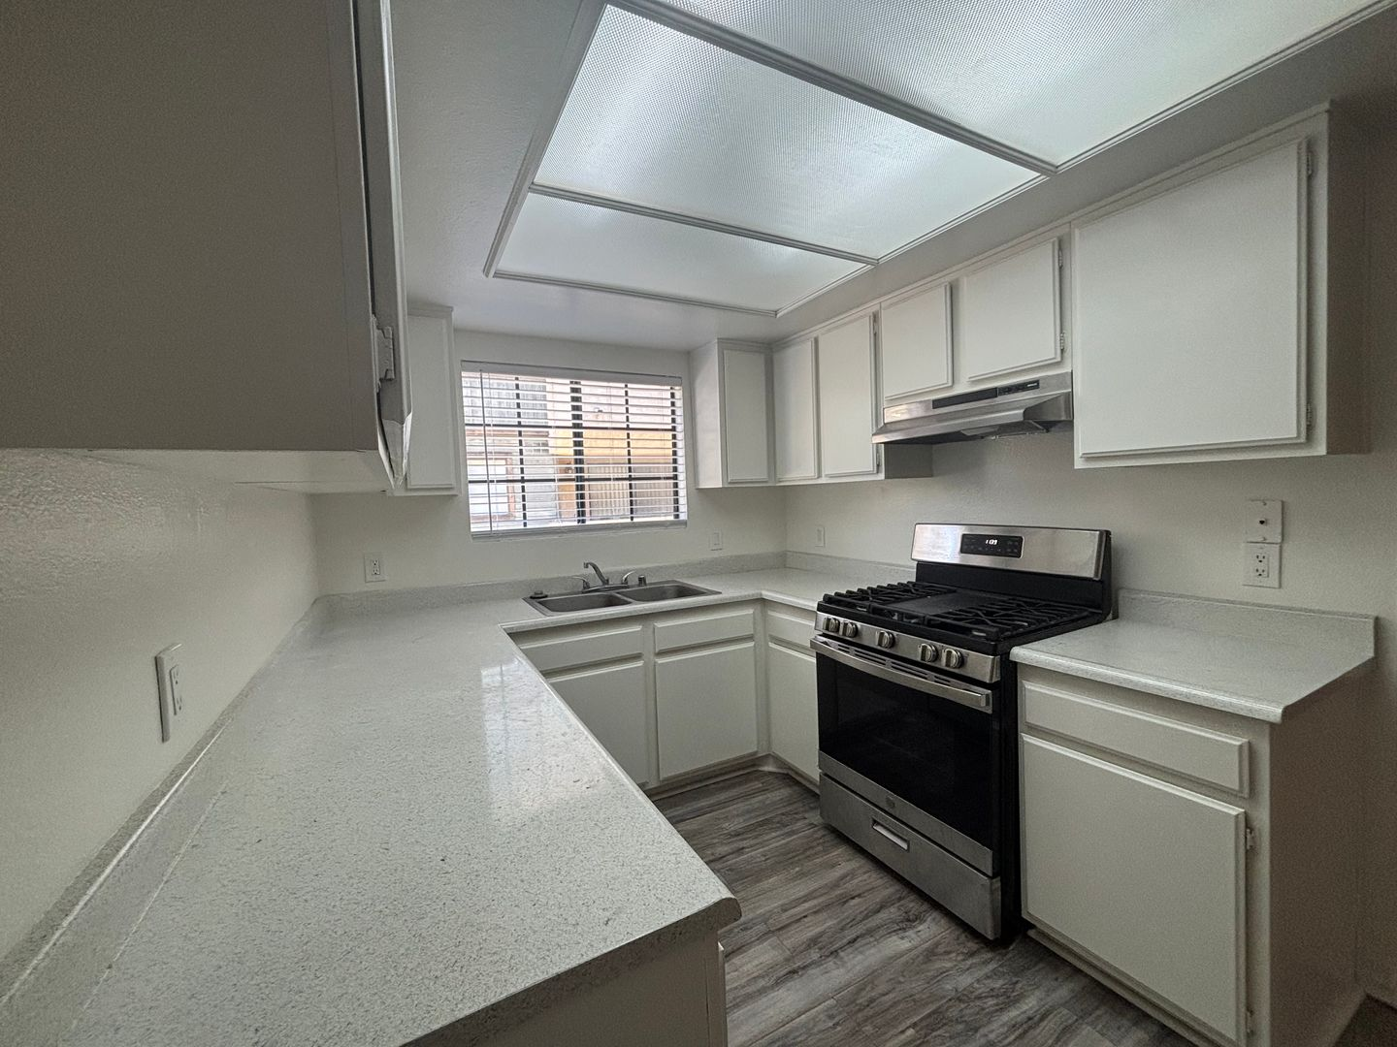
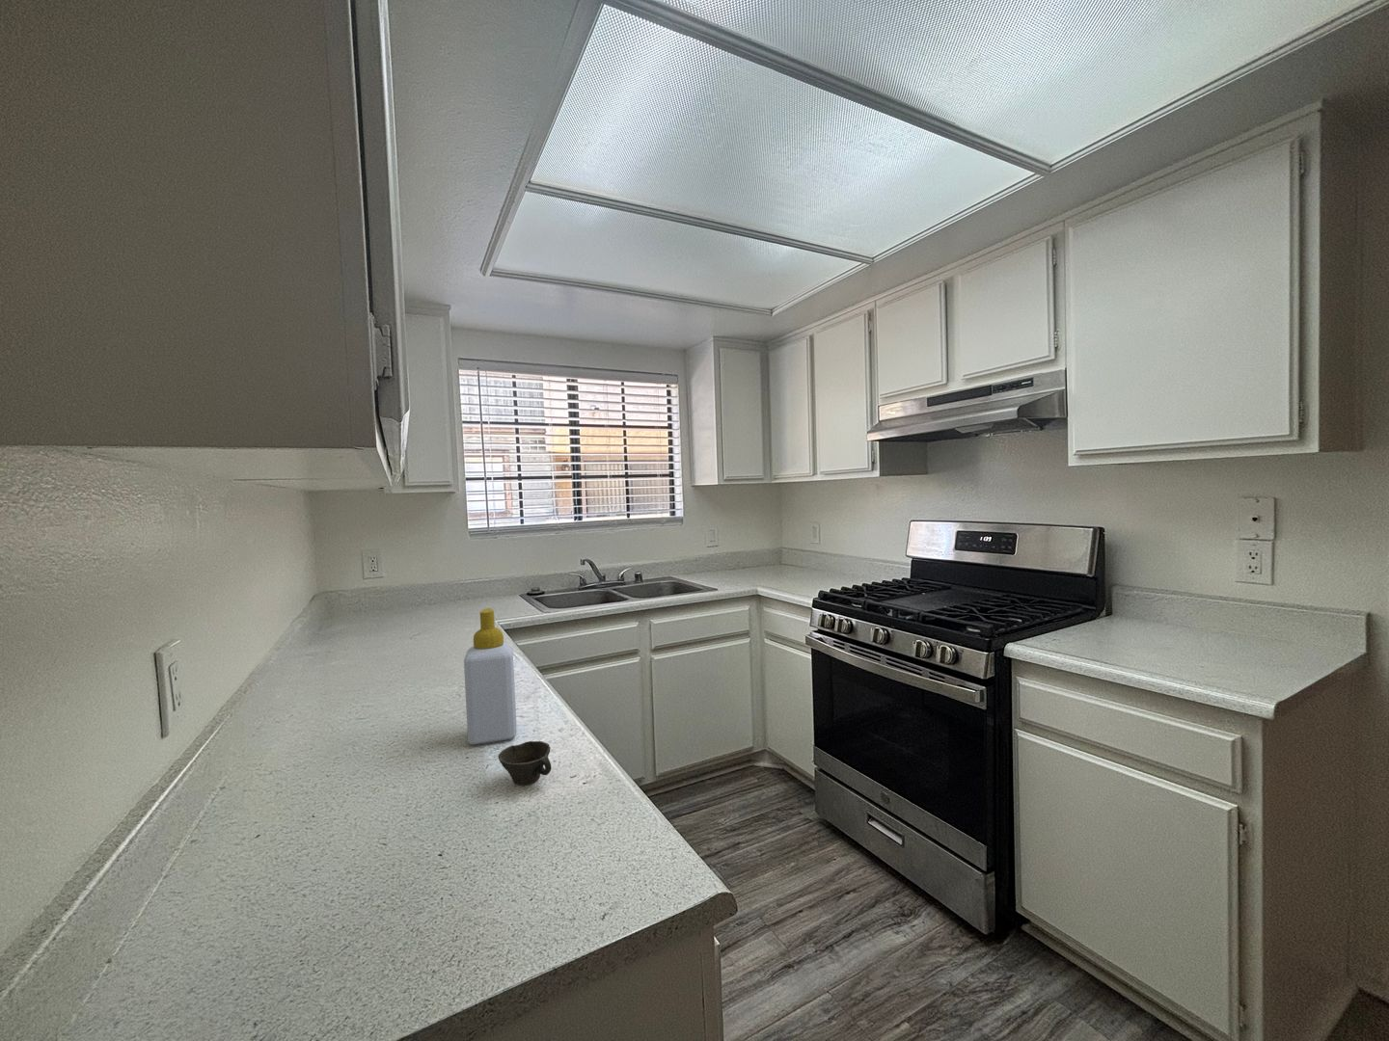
+ soap bottle [463,607,517,745]
+ cup [498,740,551,785]
